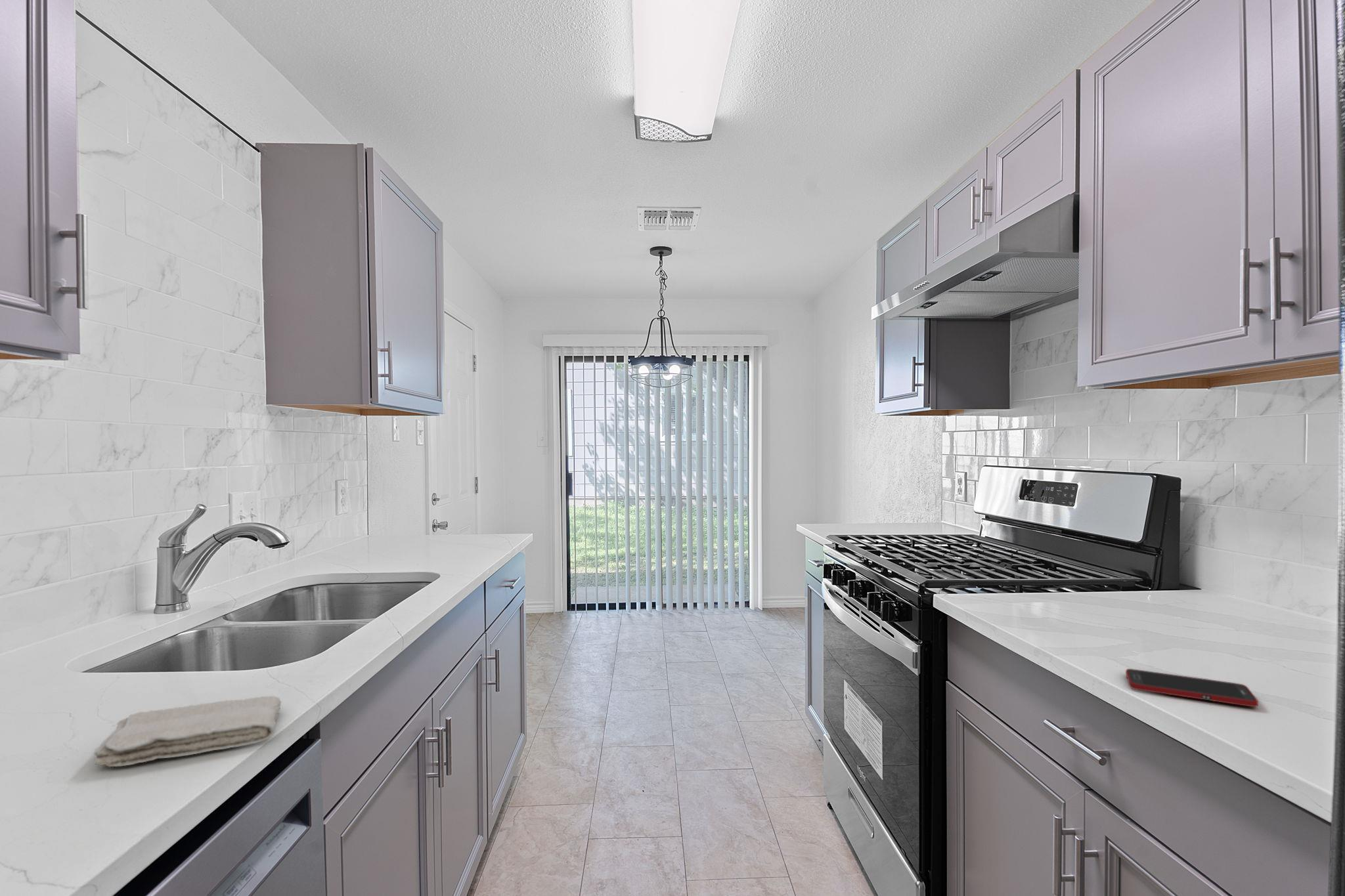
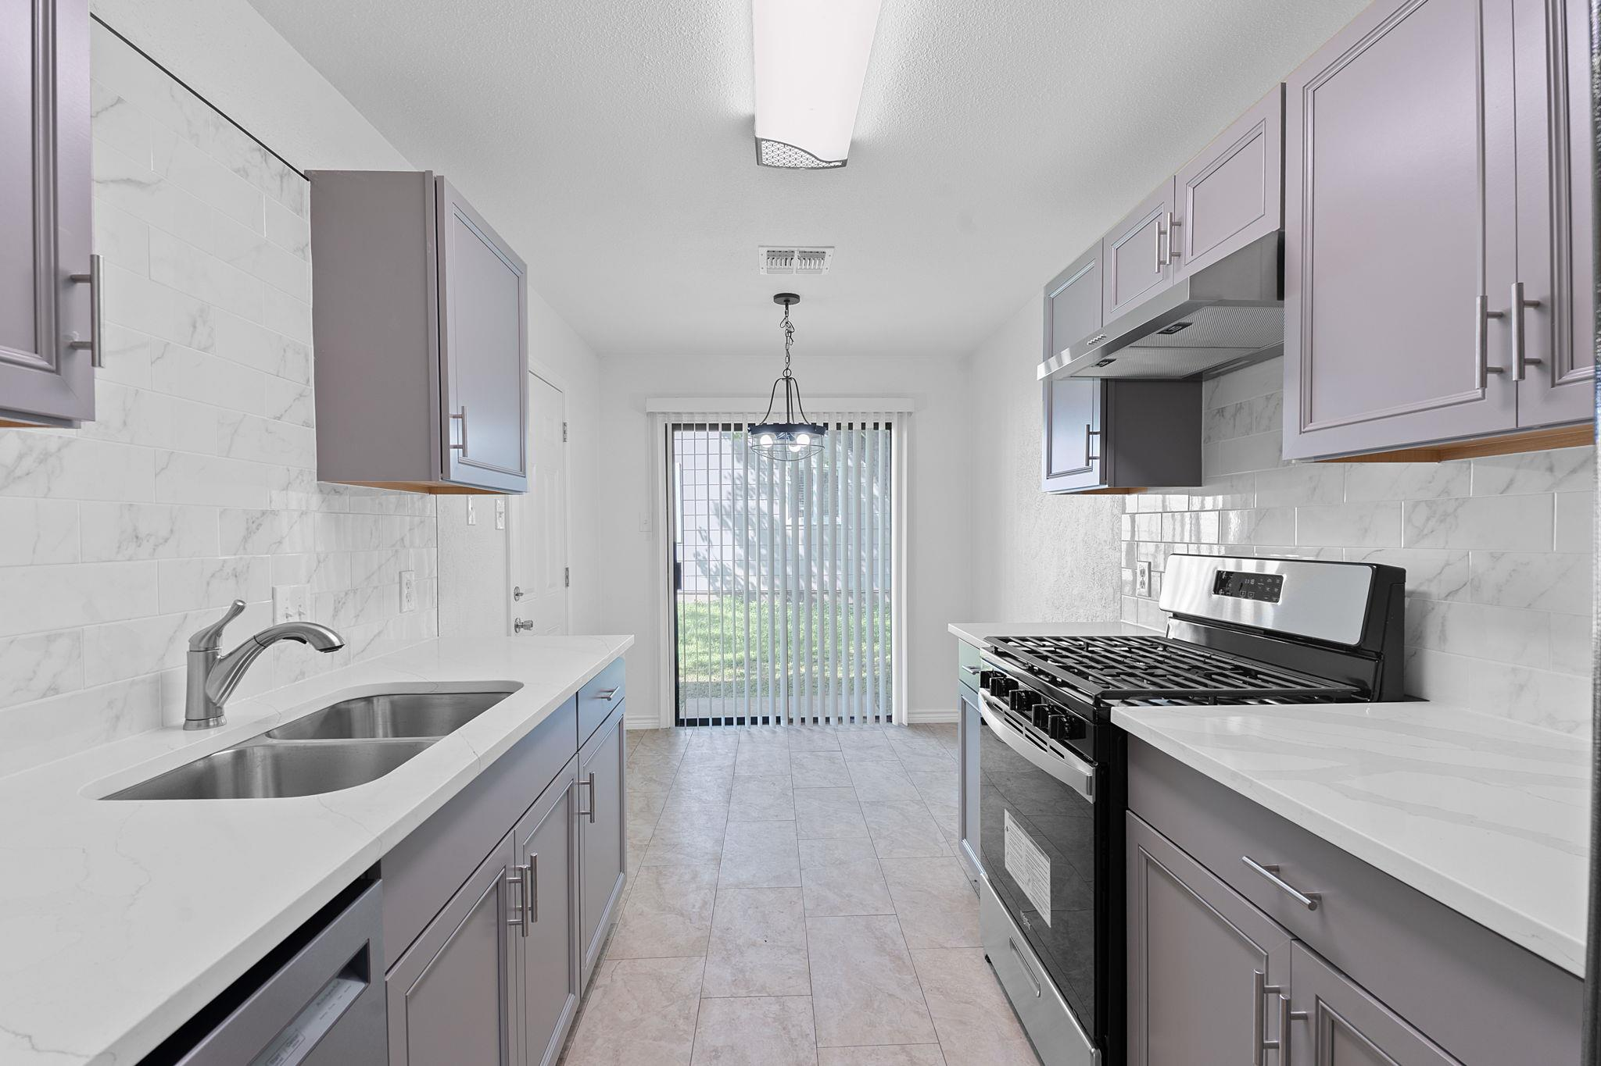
- cell phone [1125,668,1259,708]
- washcloth [93,695,282,768]
